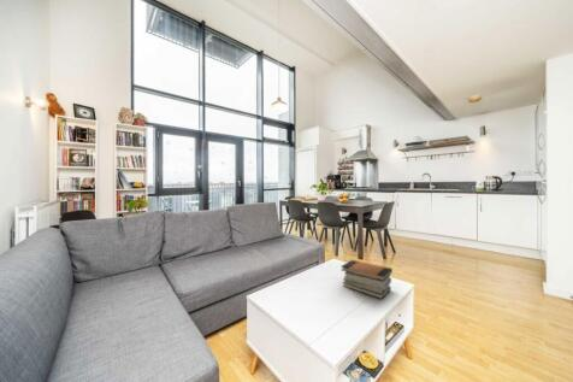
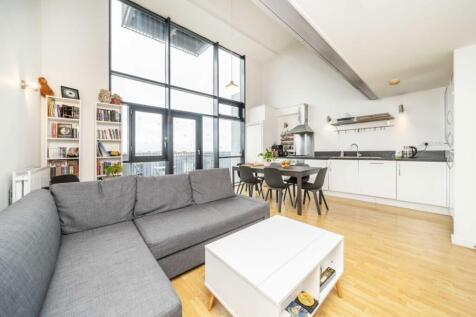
- book stack [339,259,394,300]
